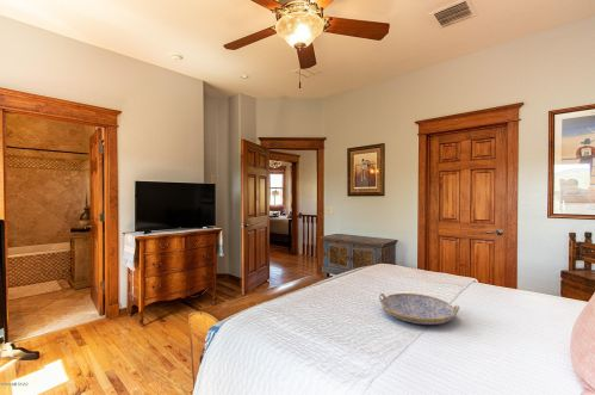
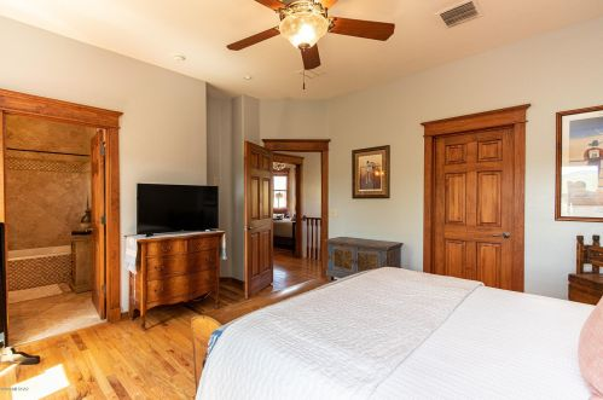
- serving tray [378,292,460,326]
